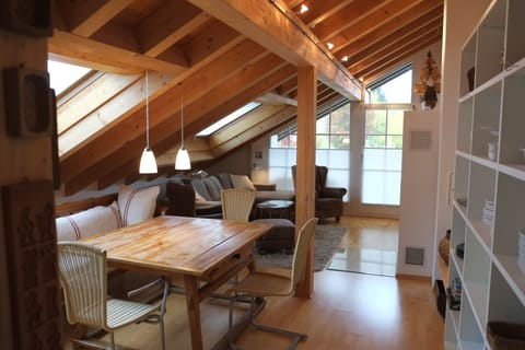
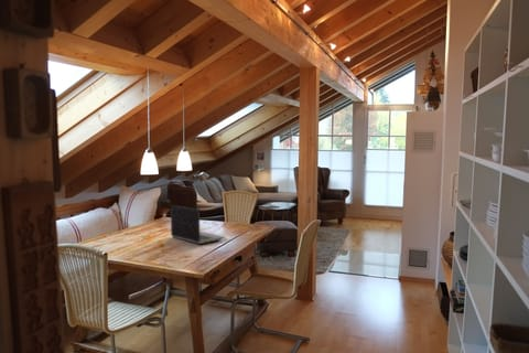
+ laptop computer [170,204,226,245]
